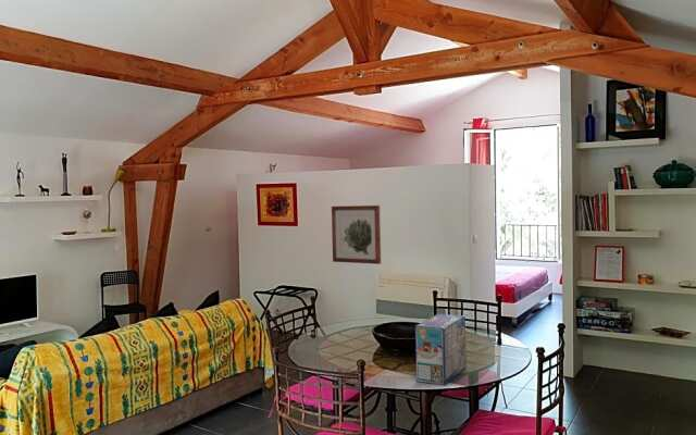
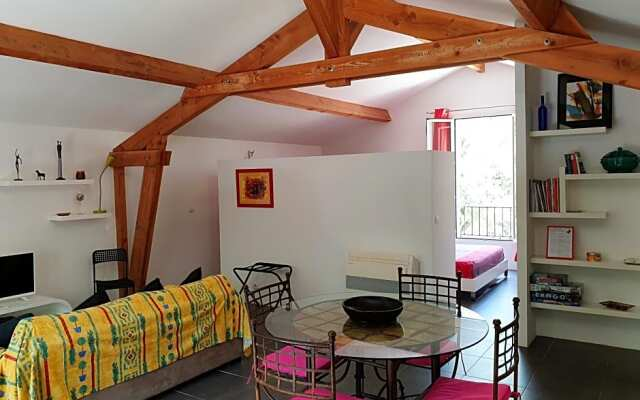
- toaster pastry box [414,313,467,386]
- wall art [331,204,382,265]
